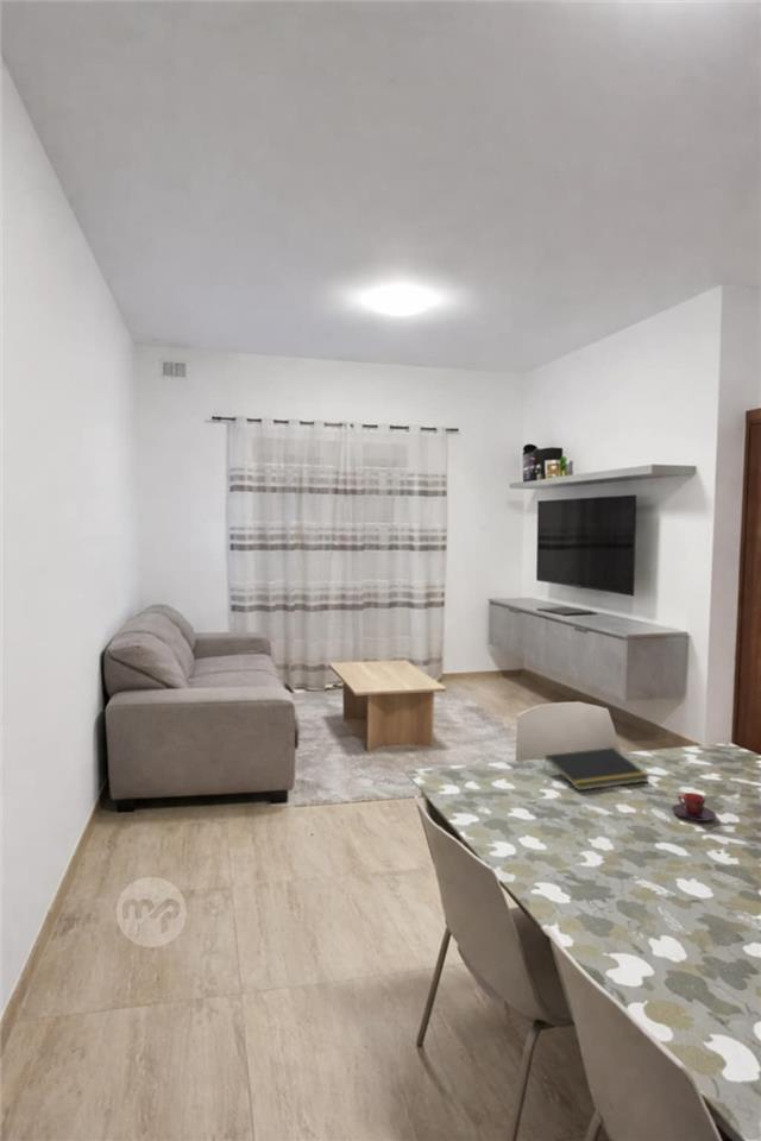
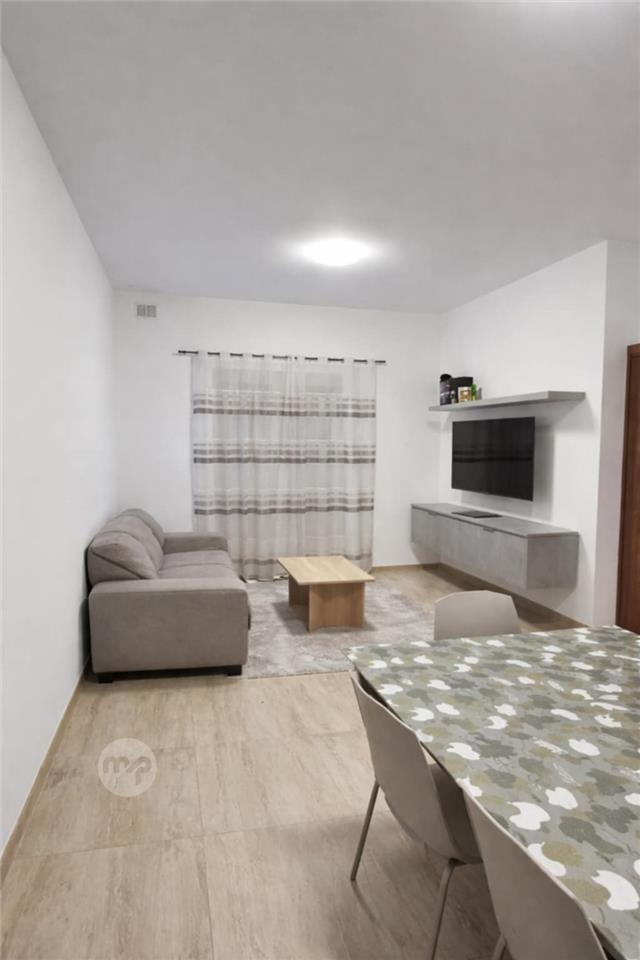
- notepad [542,746,652,792]
- teacup [671,792,718,822]
